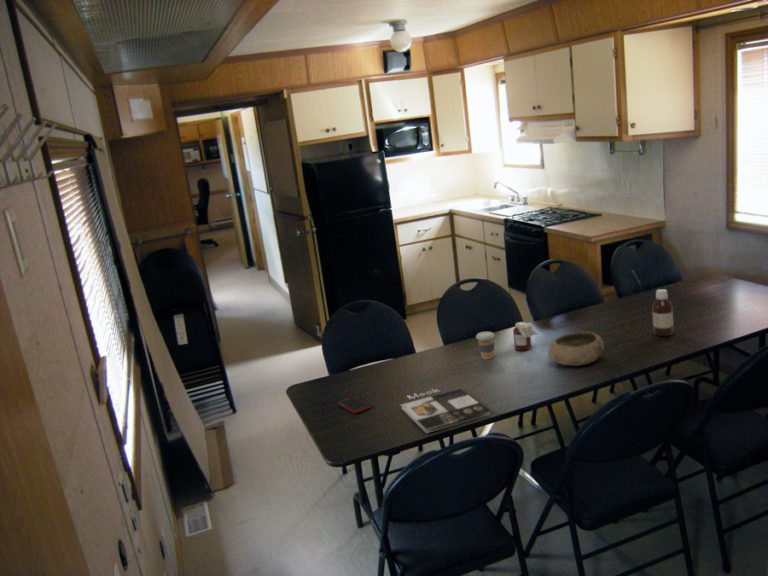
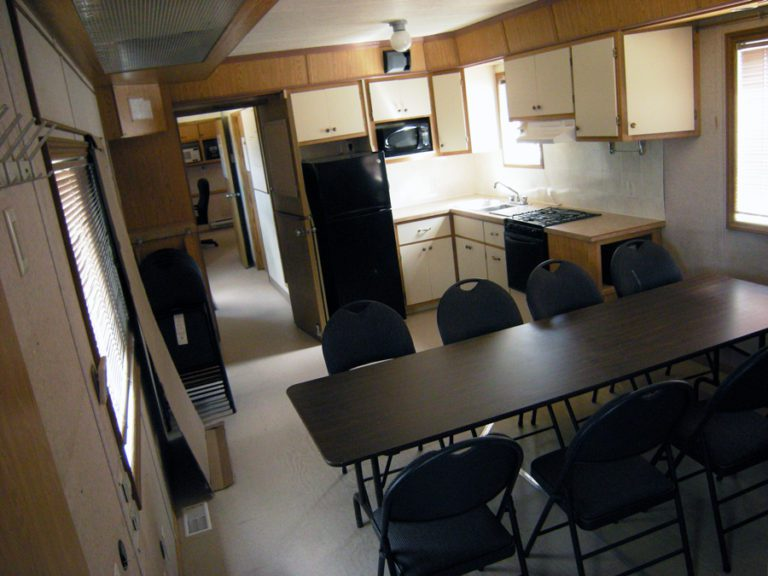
- jar [512,321,539,352]
- cell phone [337,395,372,415]
- magazine [400,388,492,434]
- bottle [652,288,674,337]
- coffee cup [475,331,496,360]
- bowl [547,331,605,367]
